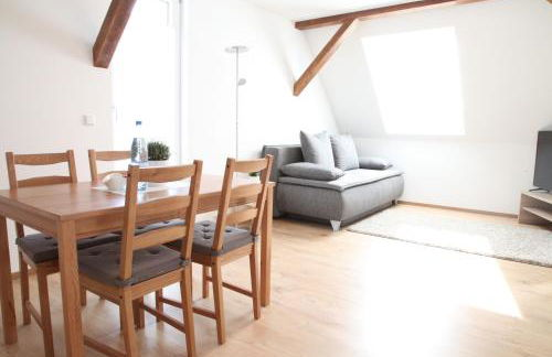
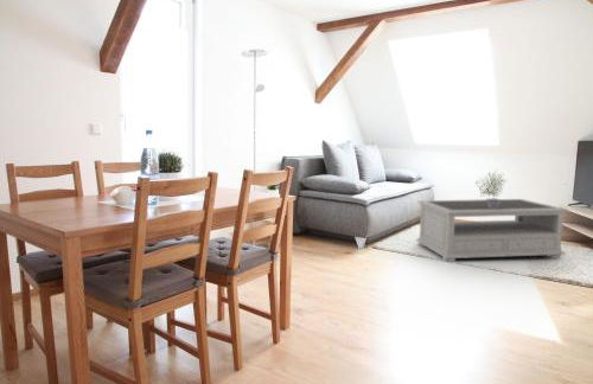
+ coffee table [415,198,569,263]
+ potted plant [474,168,510,209]
